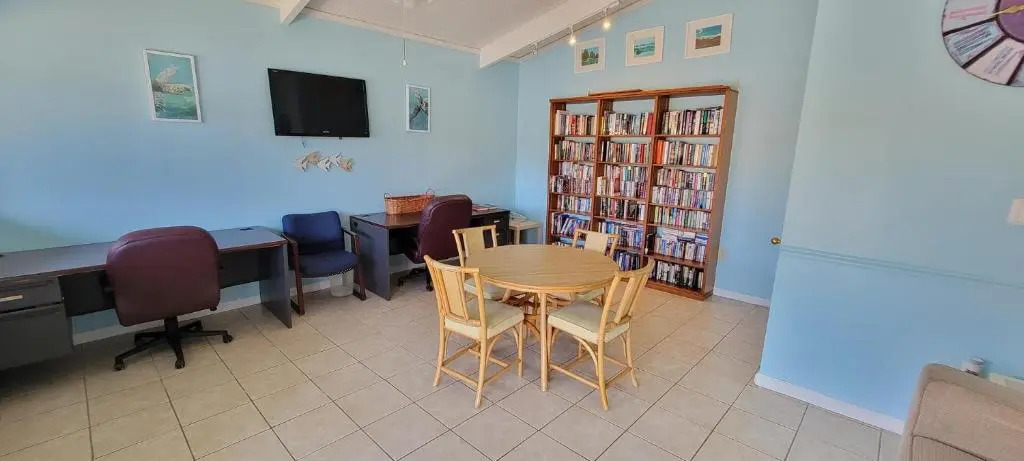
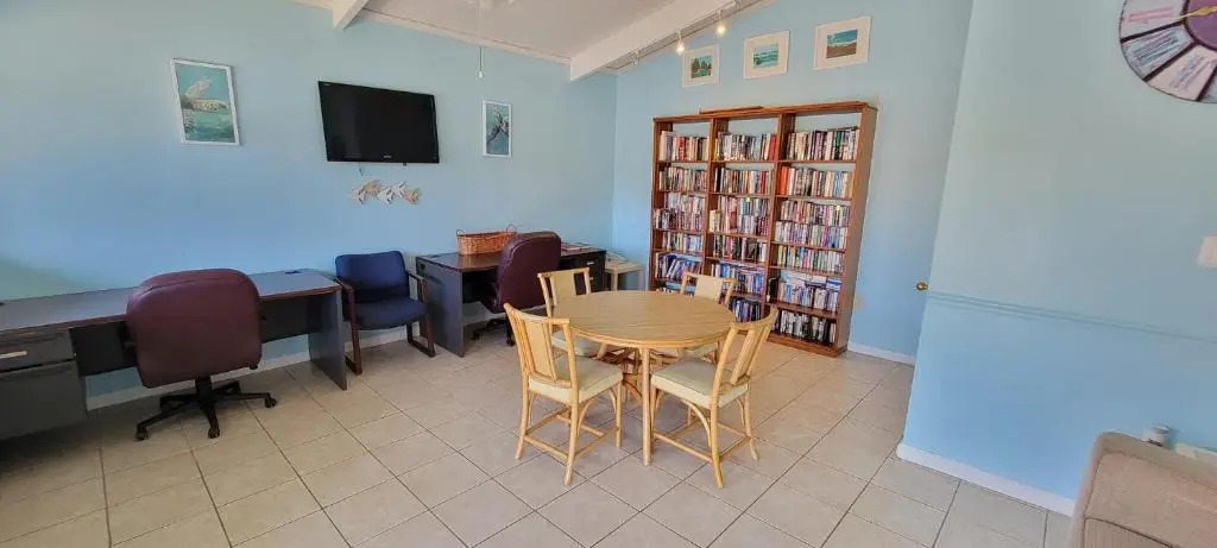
- wastebasket [328,269,355,298]
